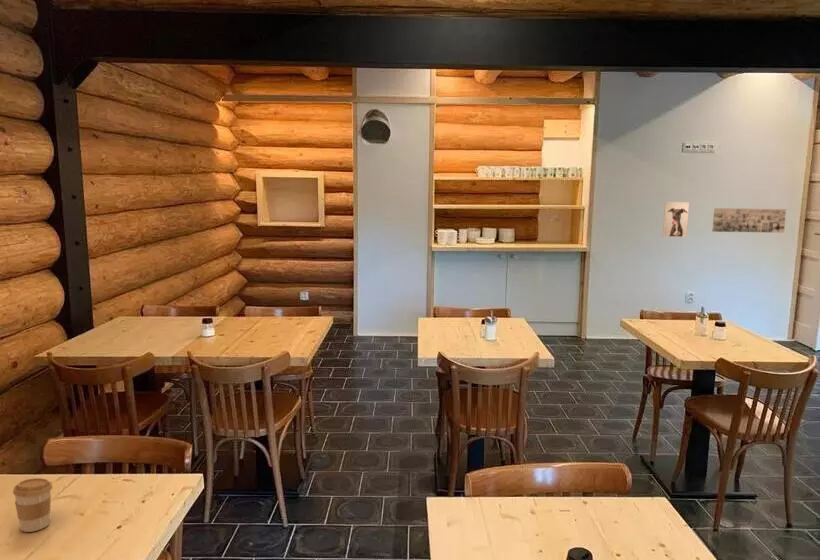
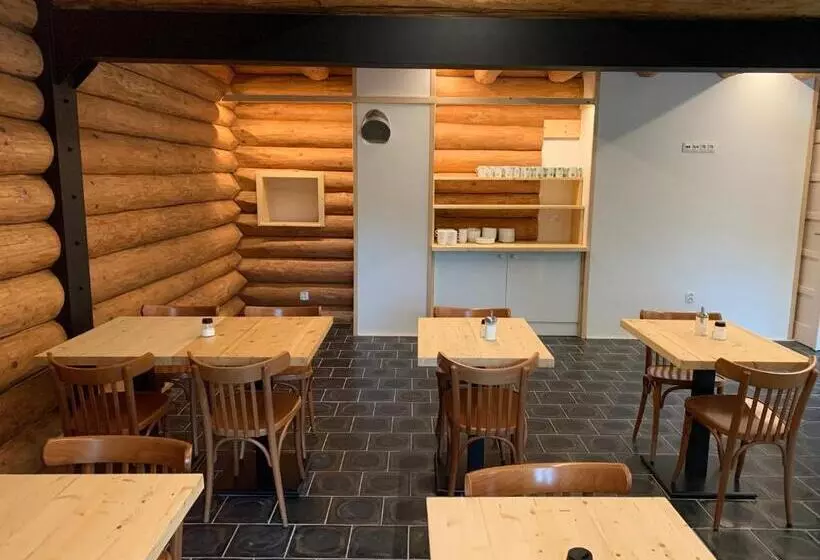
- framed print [662,201,690,238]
- wall art [712,207,787,234]
- coffee cup [12,477,53,533]
